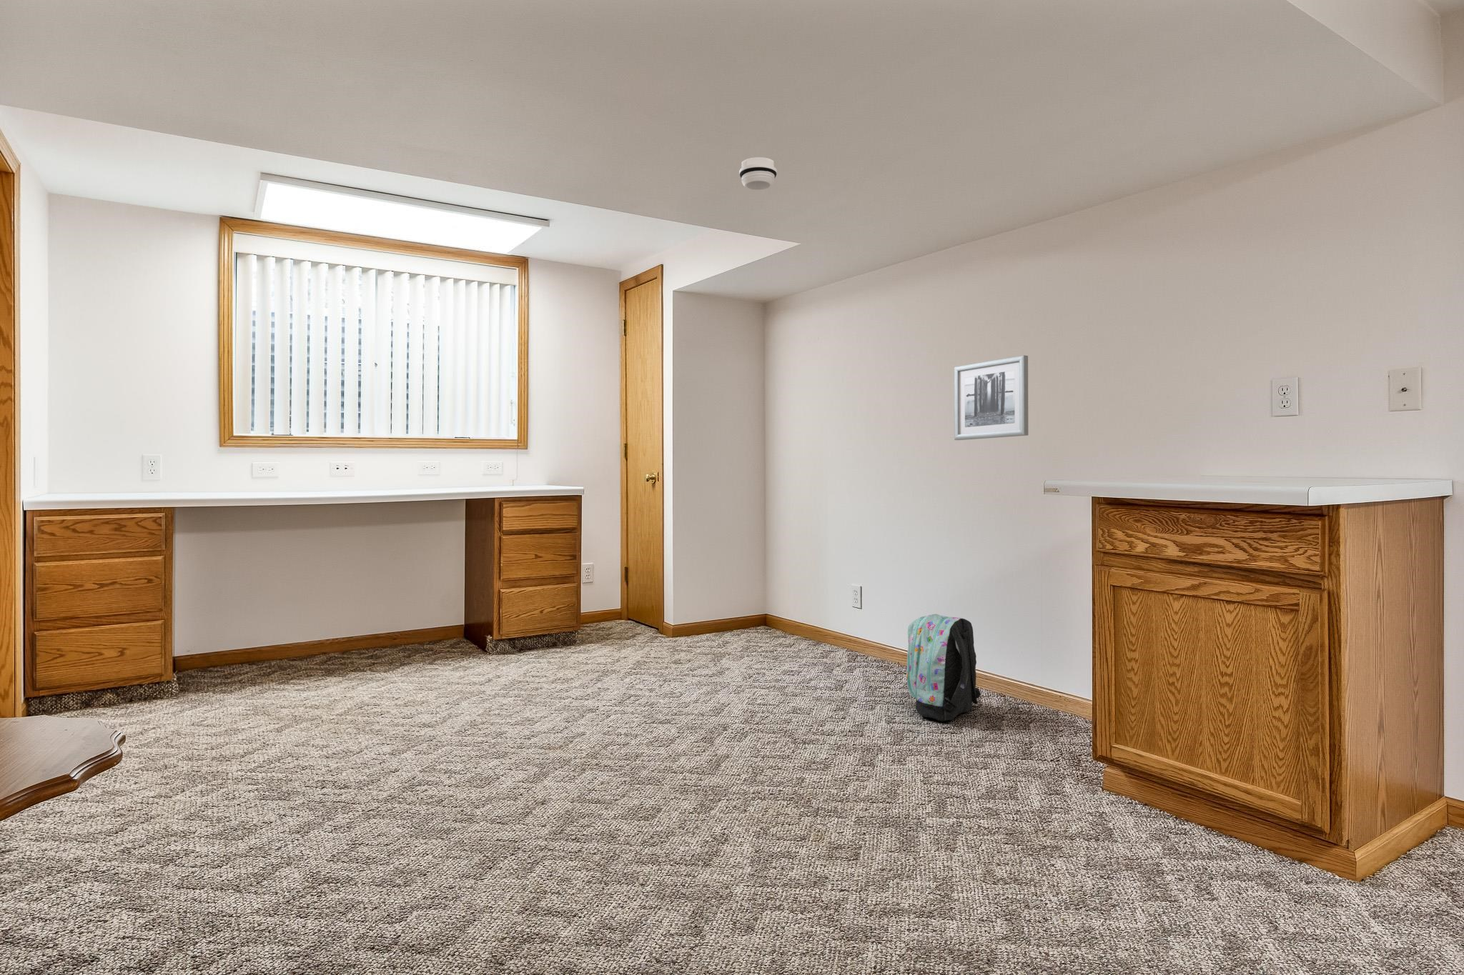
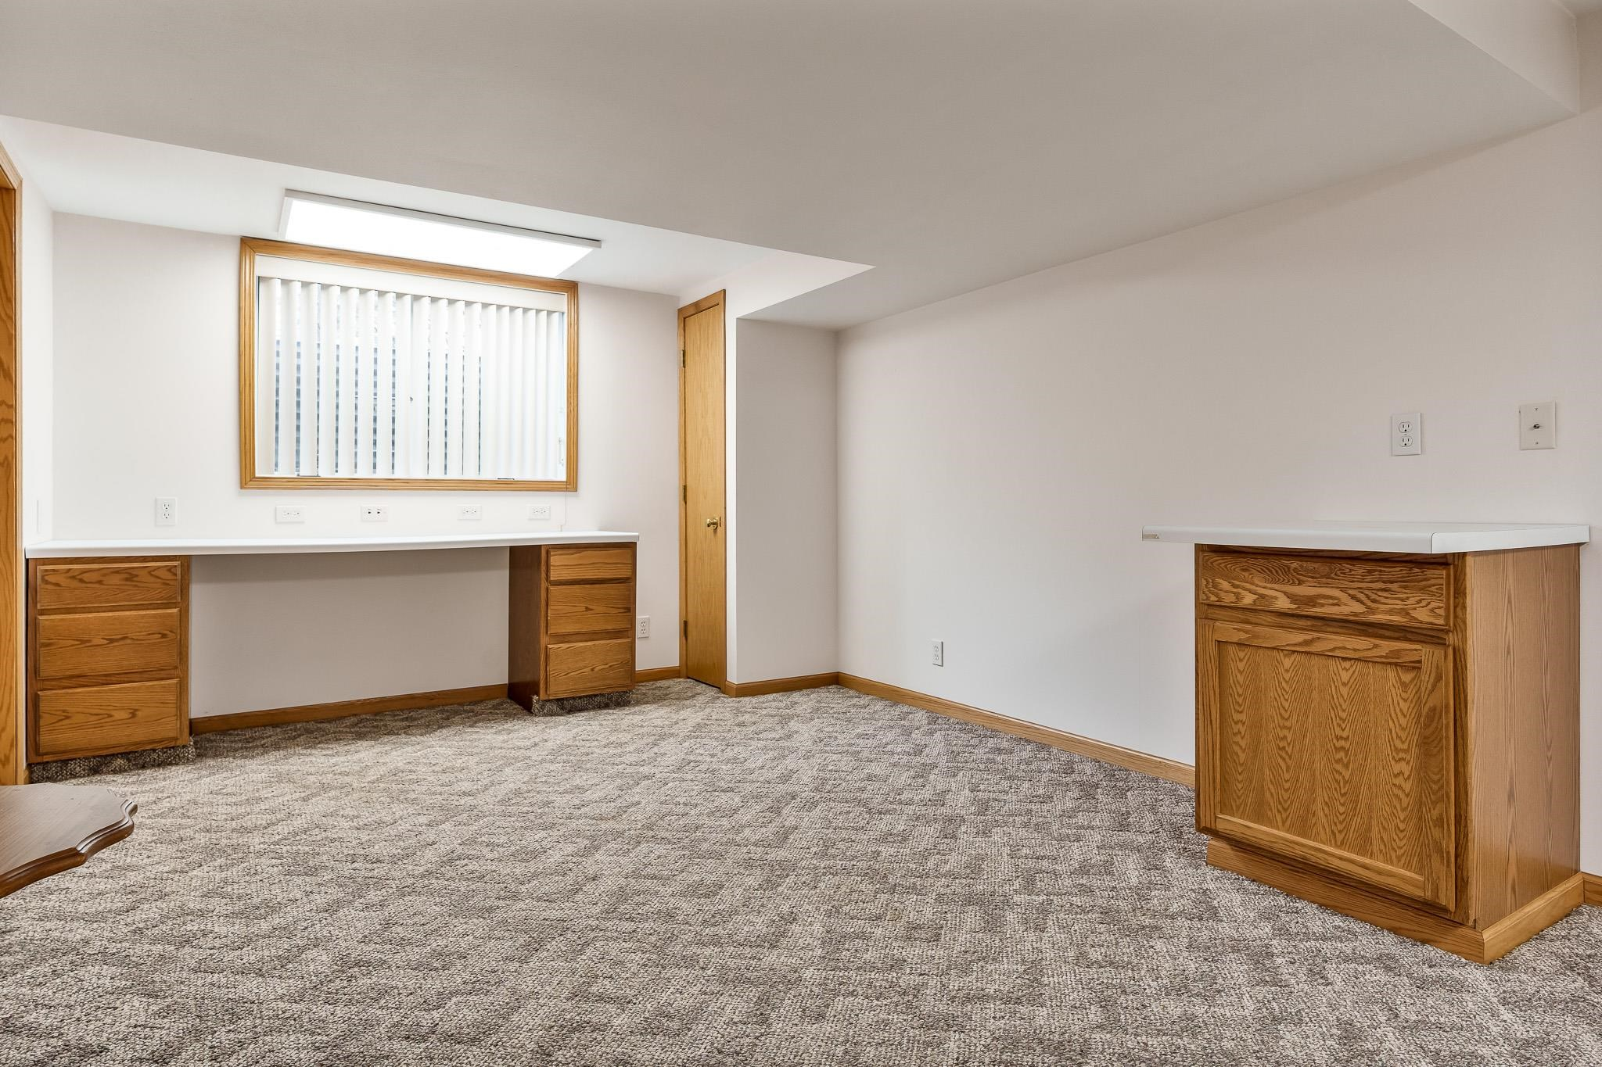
- wall art [954,355,1030,441]
- backpack [906,614,982,721]
- smoke detector [738,157,778,190]
